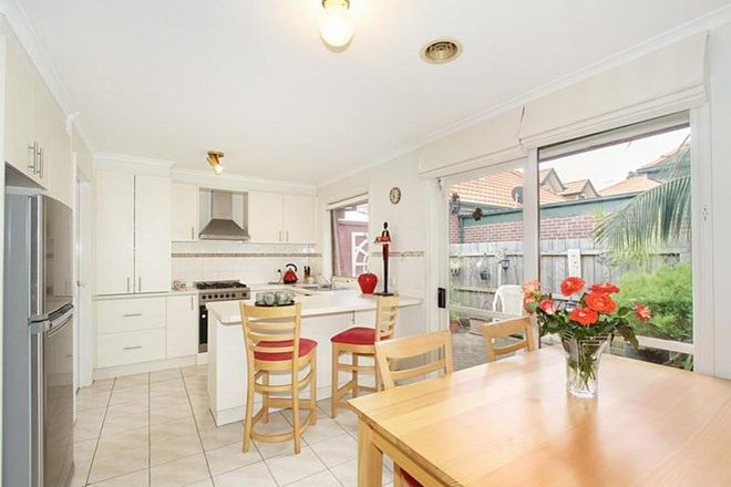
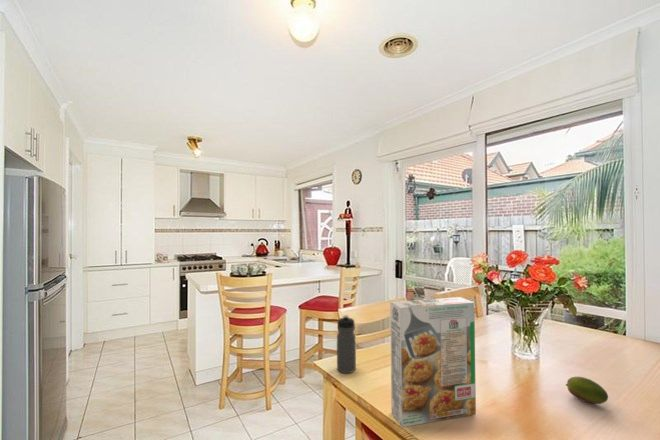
+ water bottle [336,314,357,374]
+ fruit [565,376,609,405]
+ cereal box [389,296,477,428]
